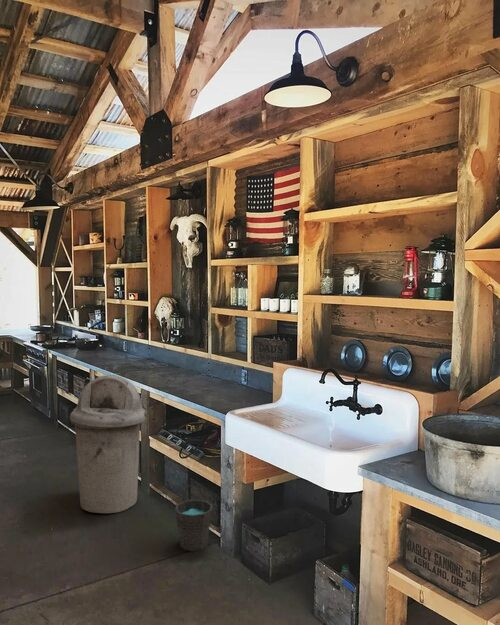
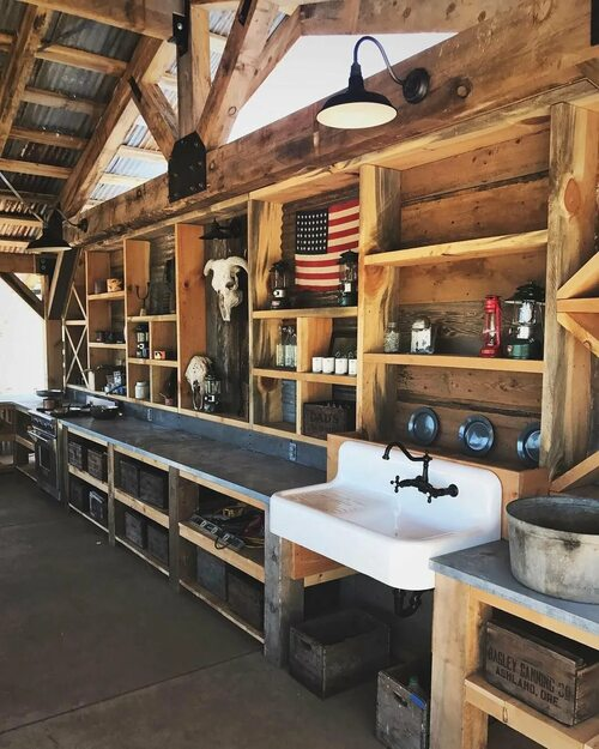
- trash can [69,374,147,514]
- bucket [174,485,213,553]
